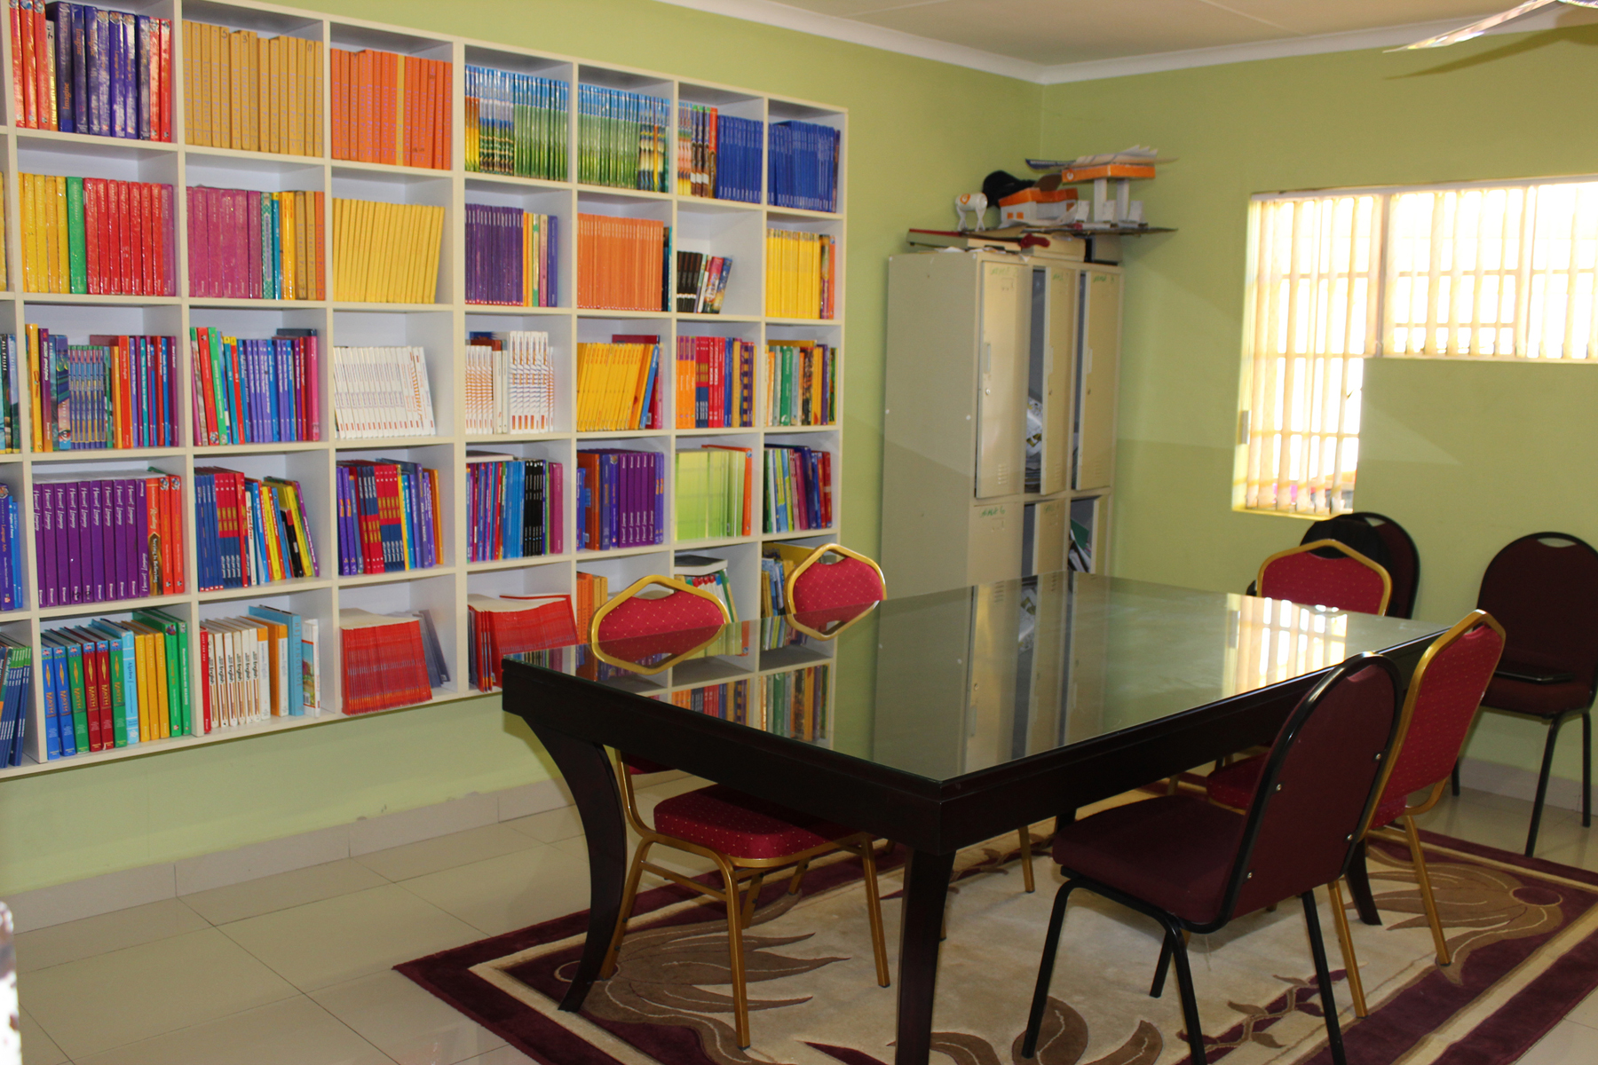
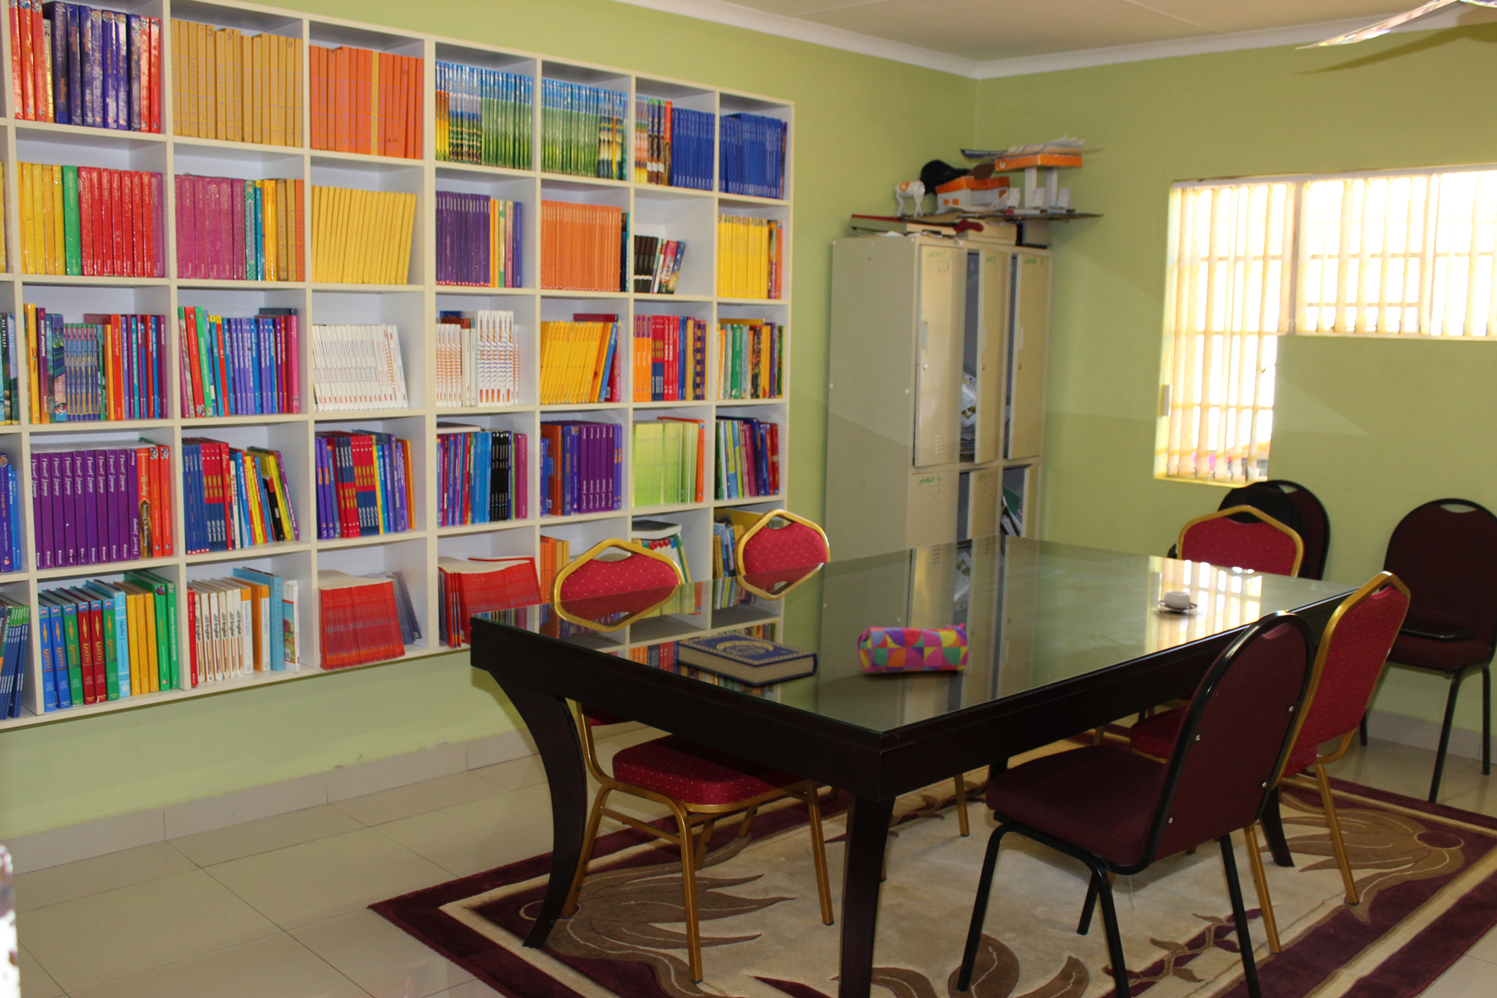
+ book [675,632,819,687]
+ pencil case [857,623,970,674]
+ cup [1156,590,1198,613]
